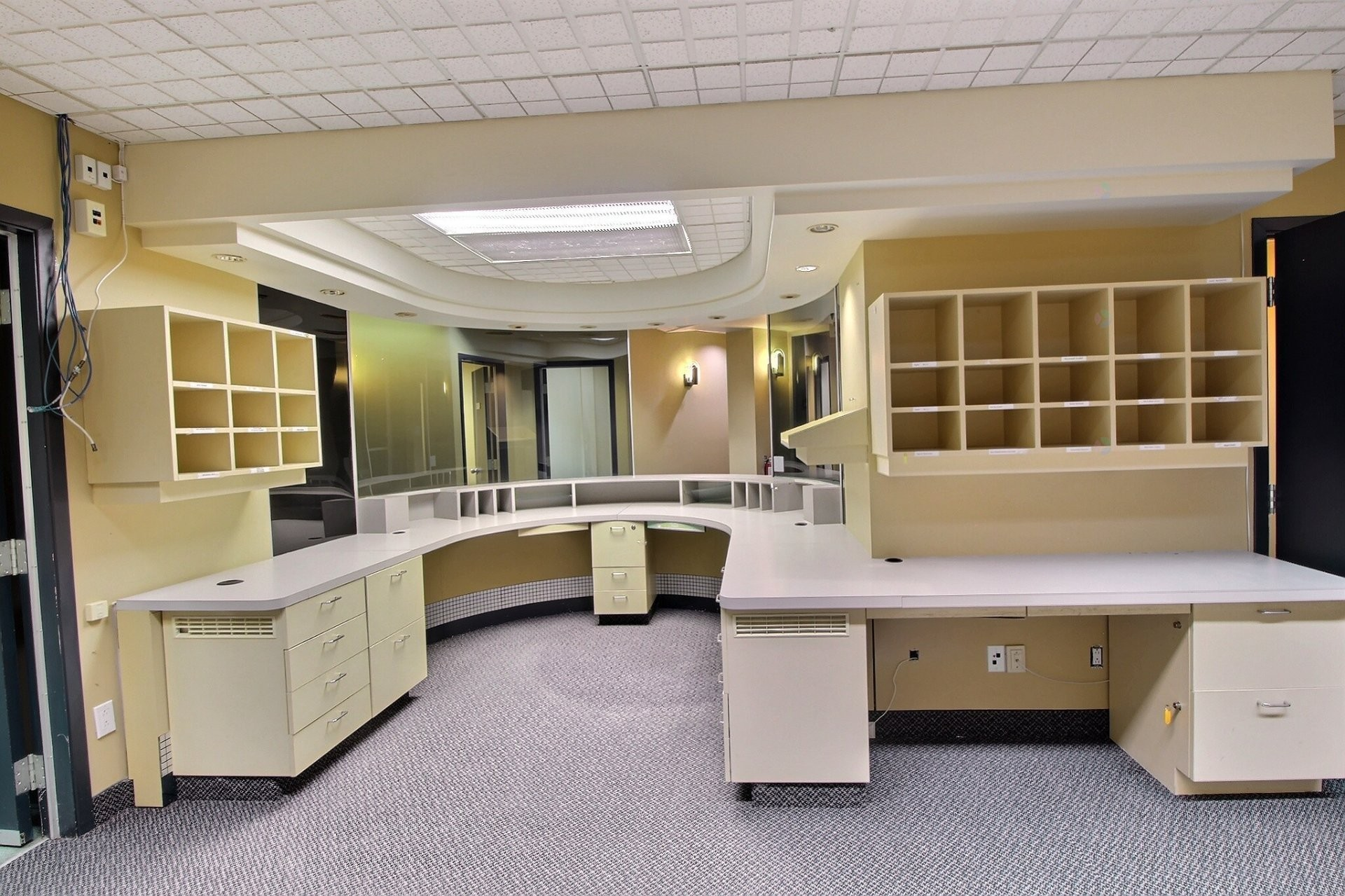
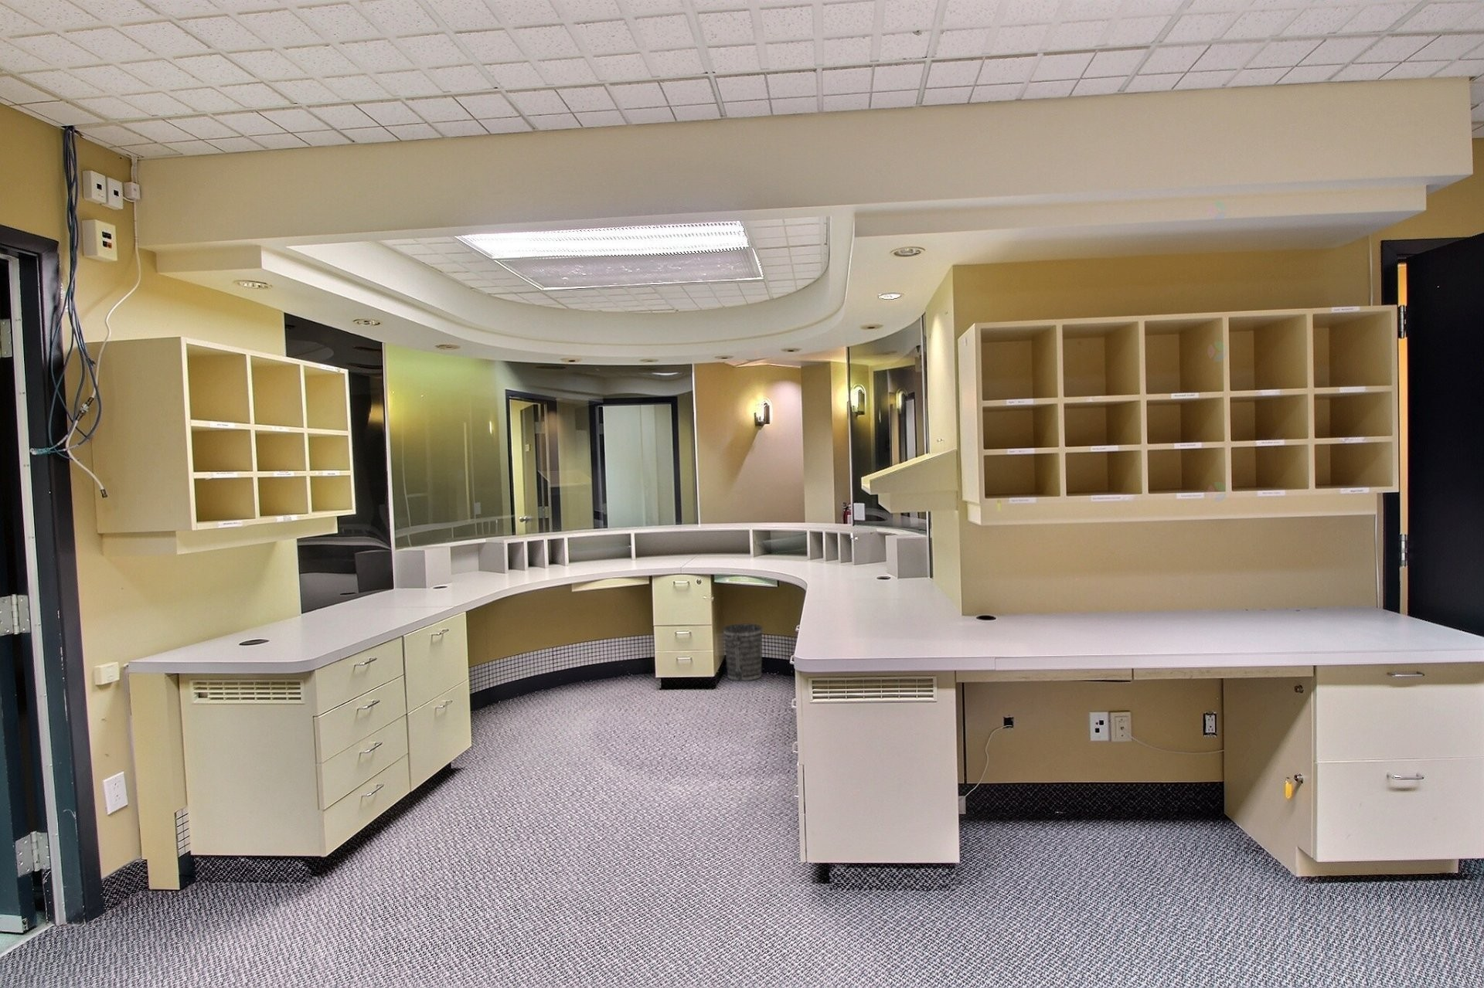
+ wastebasket [723,623,762,683]
